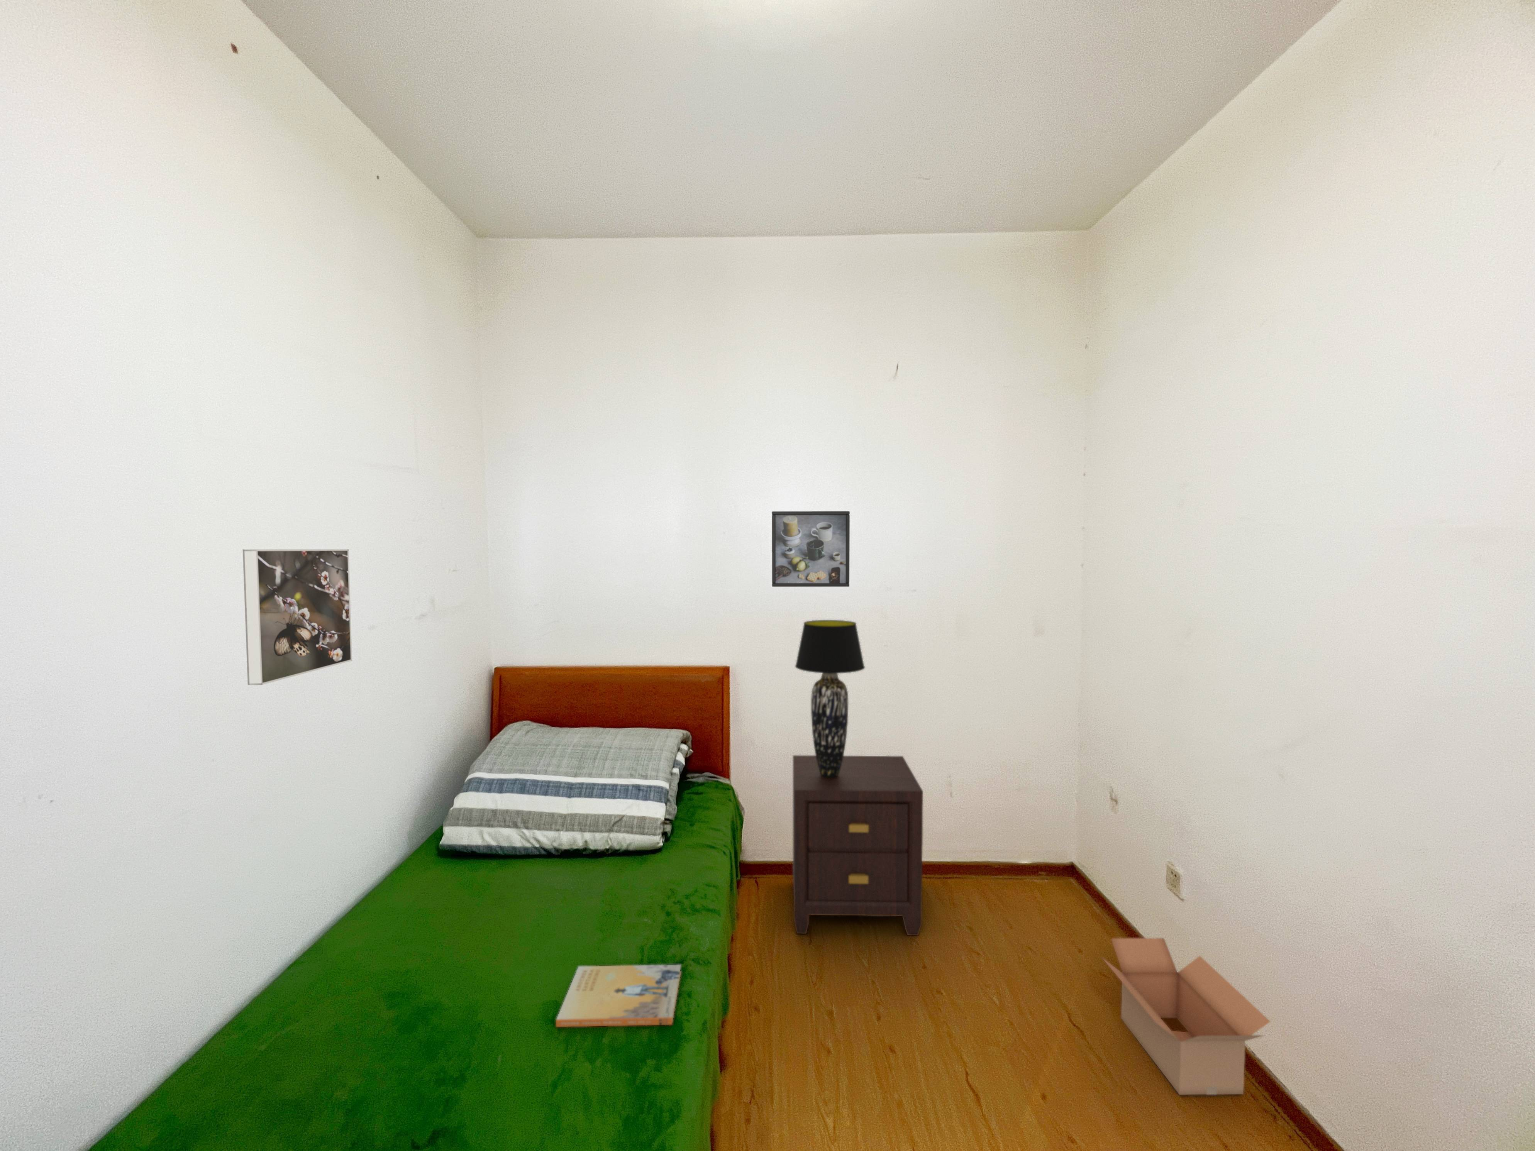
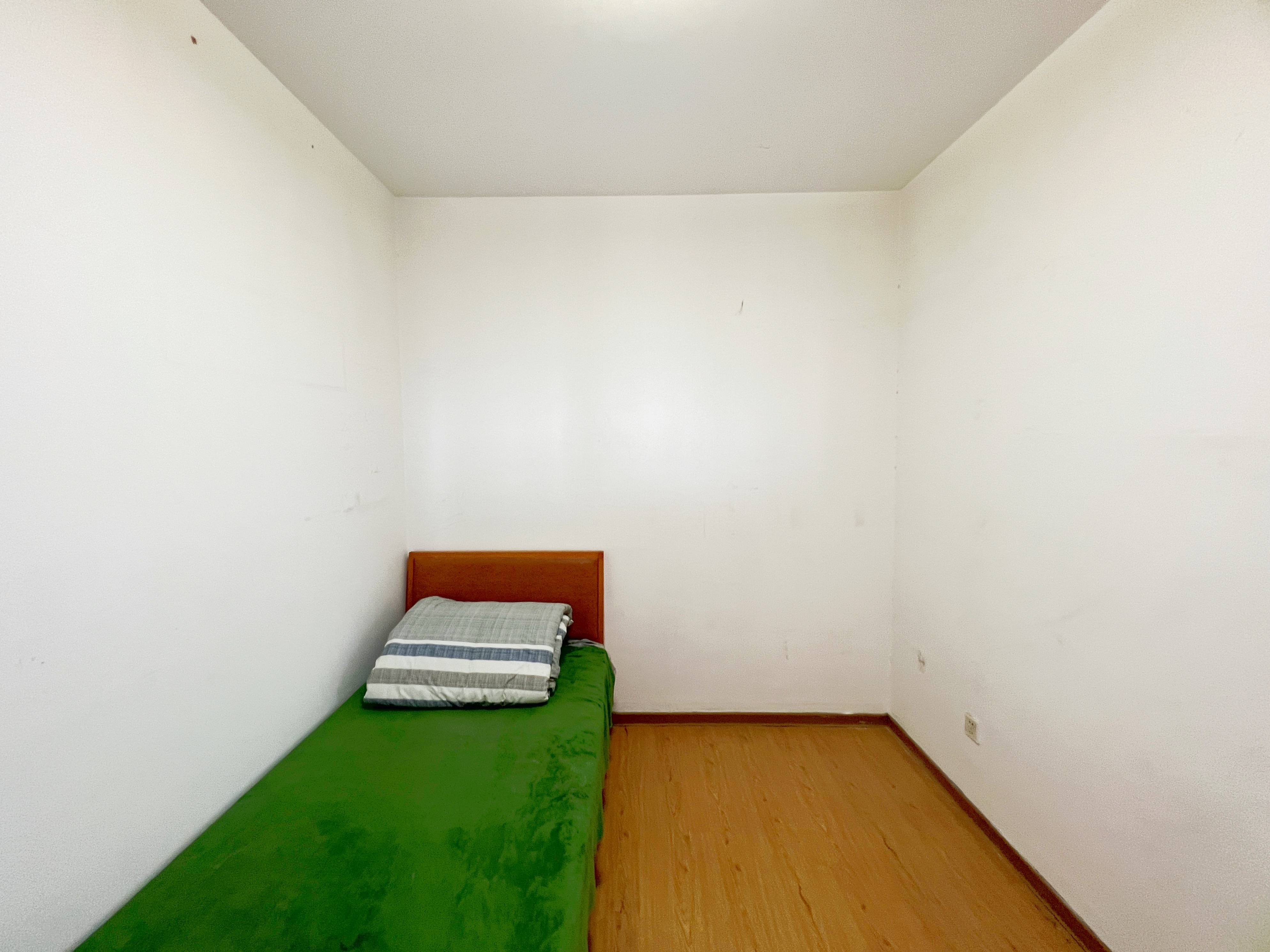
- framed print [771,510,850,588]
- table lamp [794,619,865,777]
- book [556,964,682,1028]
- cardboard box [1101,937,1272,1095]
- nightstand [793,754,923,936]
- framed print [242,549,353,686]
